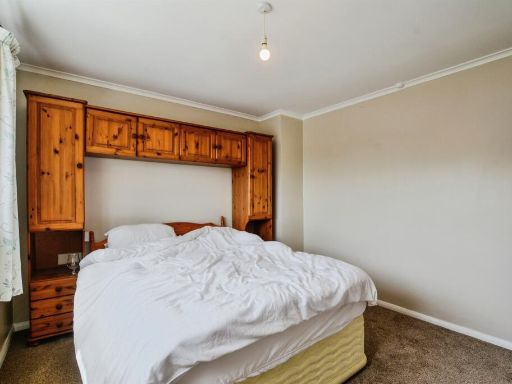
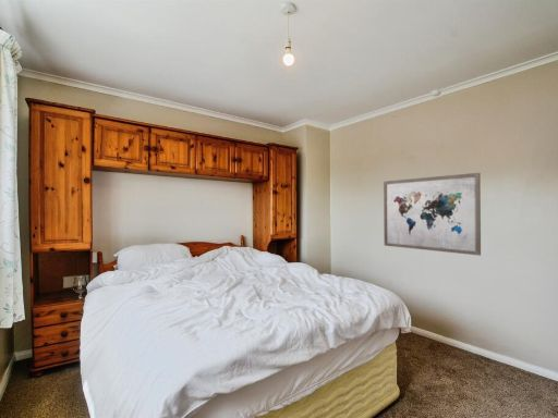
+ wall art [383,172,482,257]
